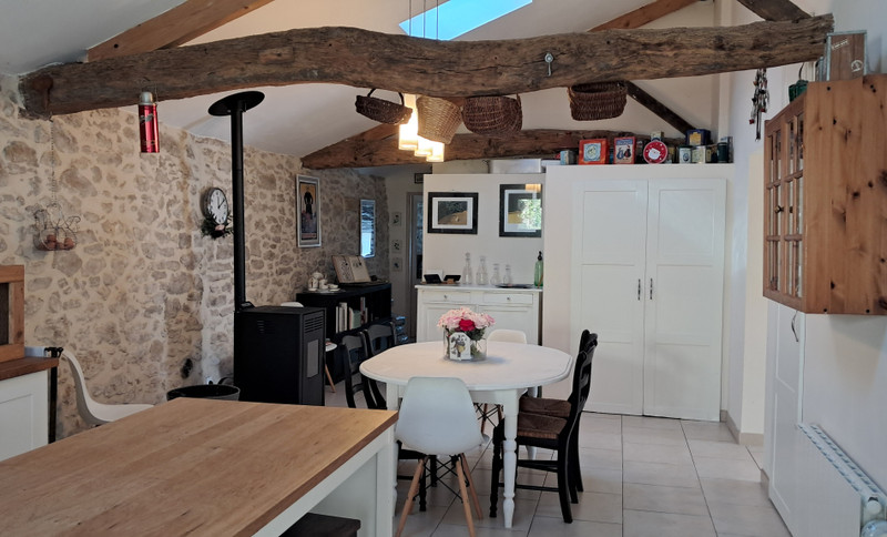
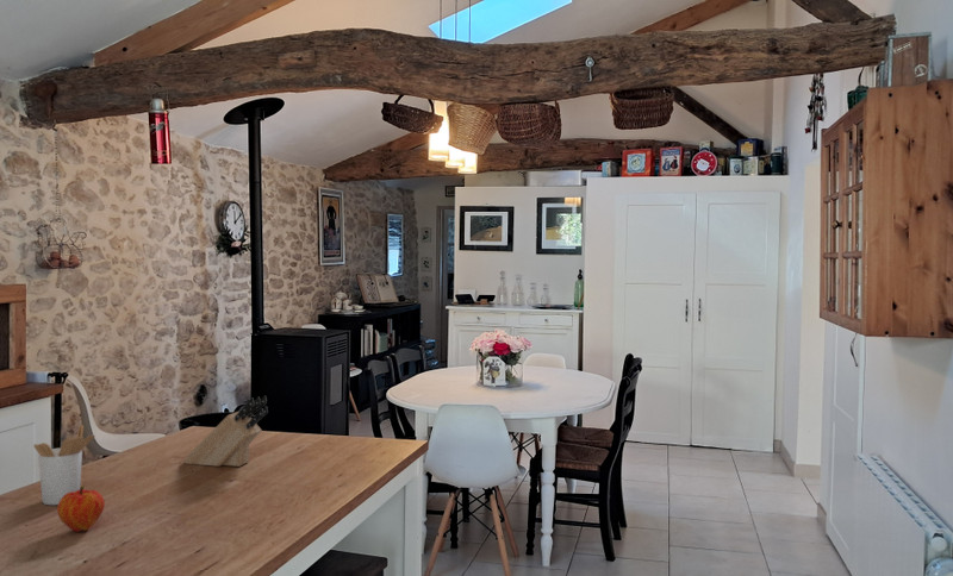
+ fruit [56,484,106,533]
+ utensil holder [32,424,96,506]
+ knife block [181,395,269,468]
